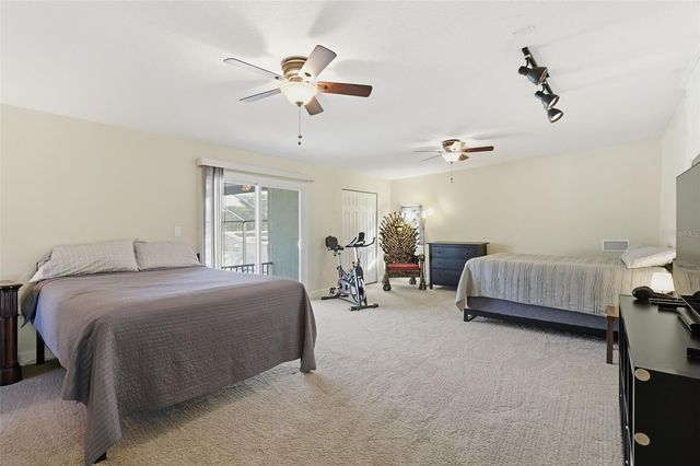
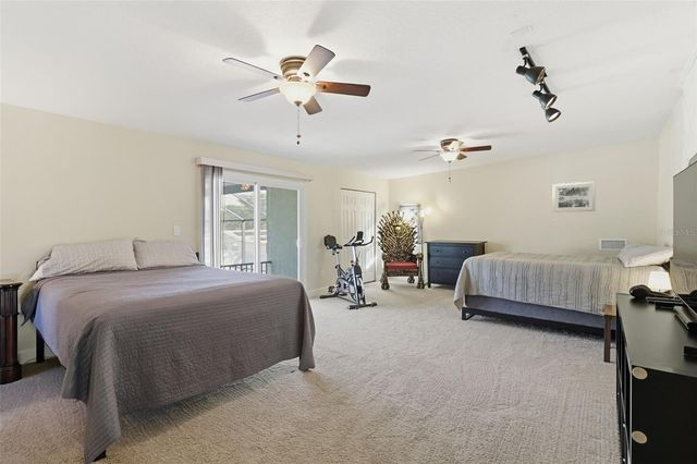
+ wall art [551,181,597,213]
